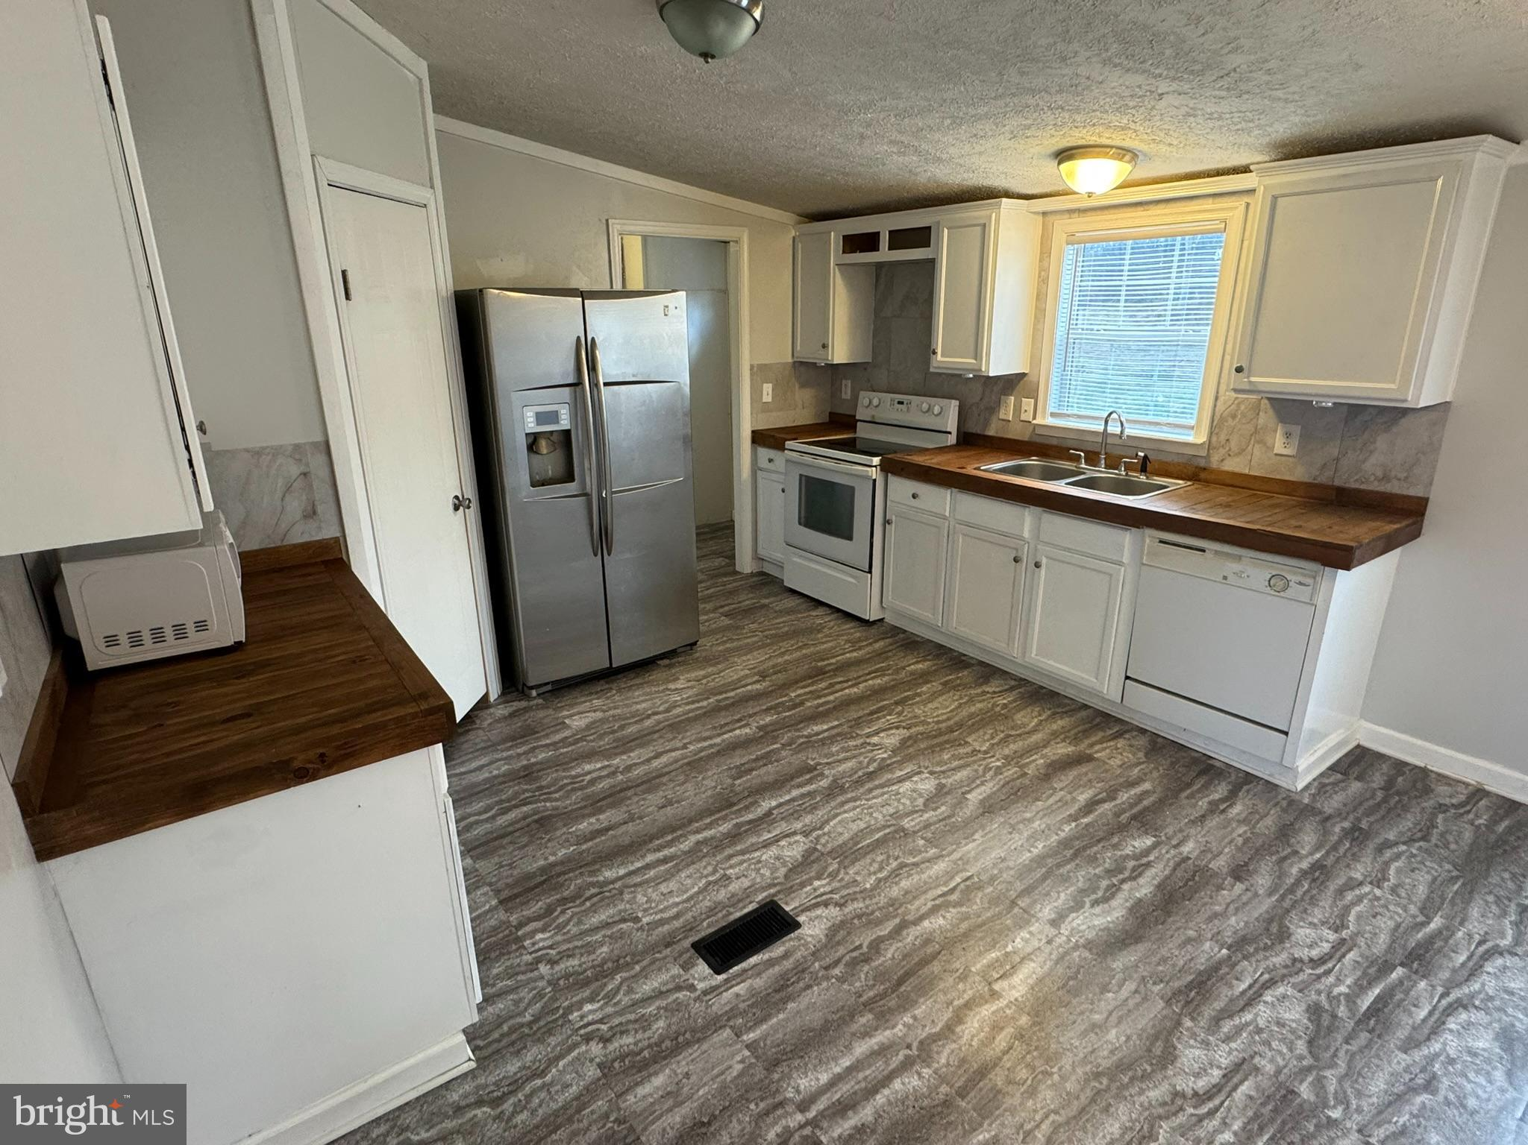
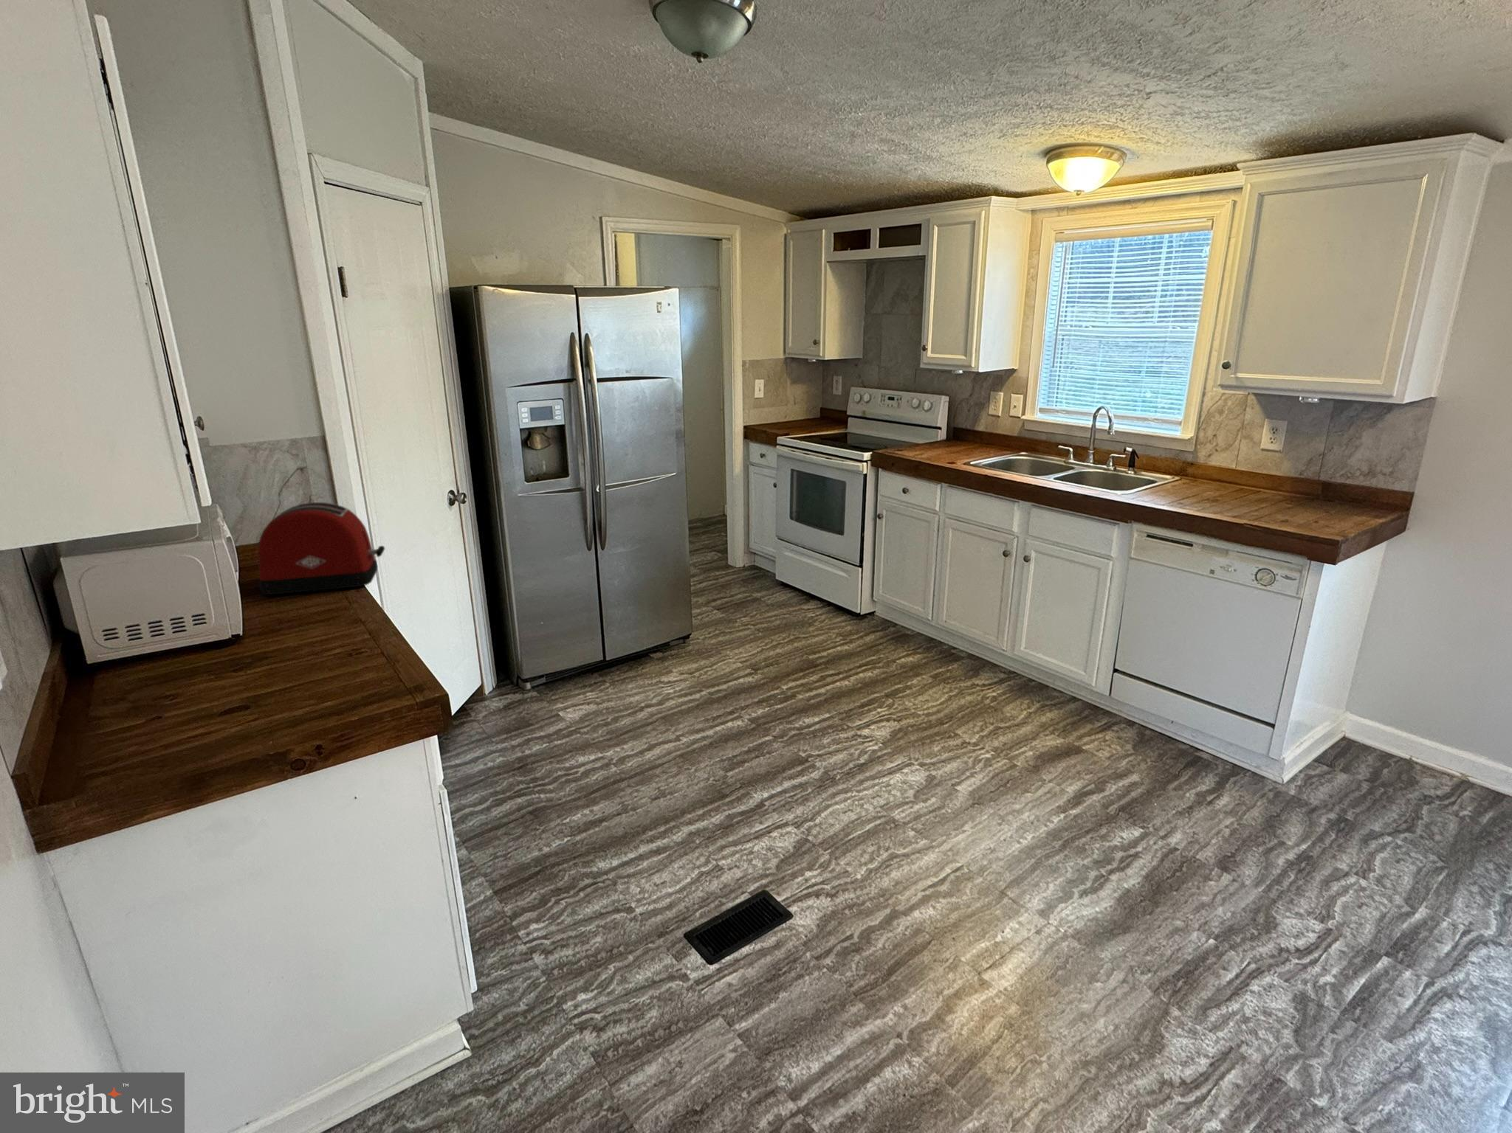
+ toaster [257,501,386,595]
